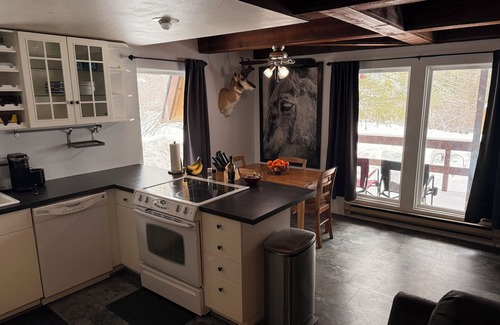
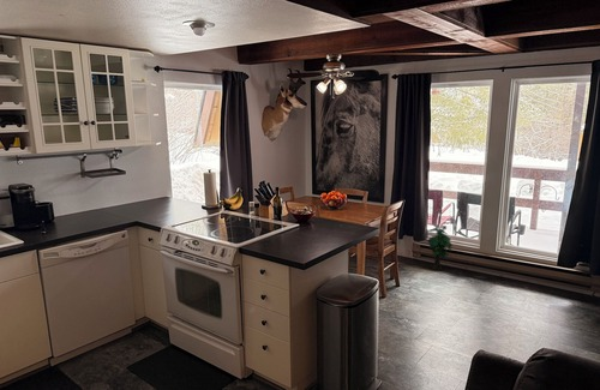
+ decorative plant [424,224,454,271]
